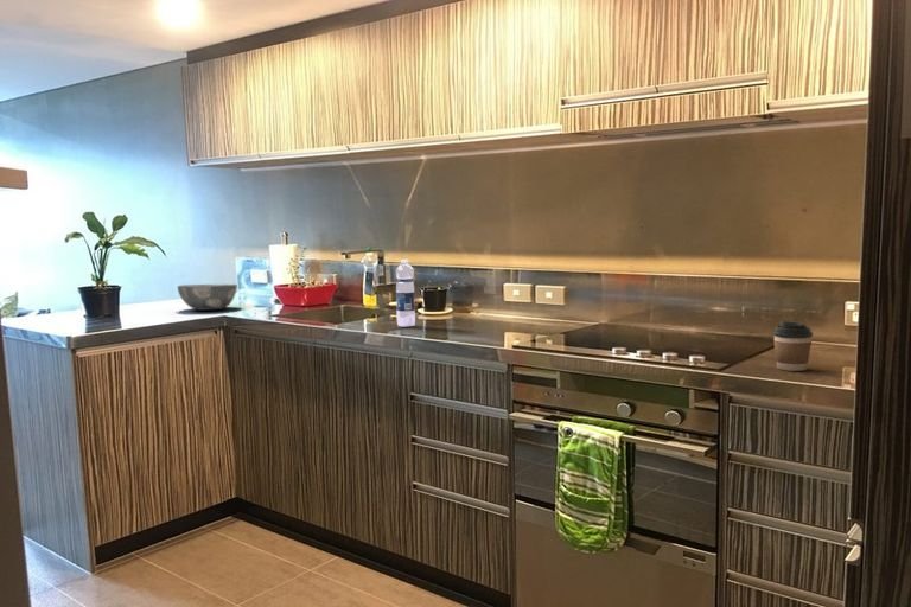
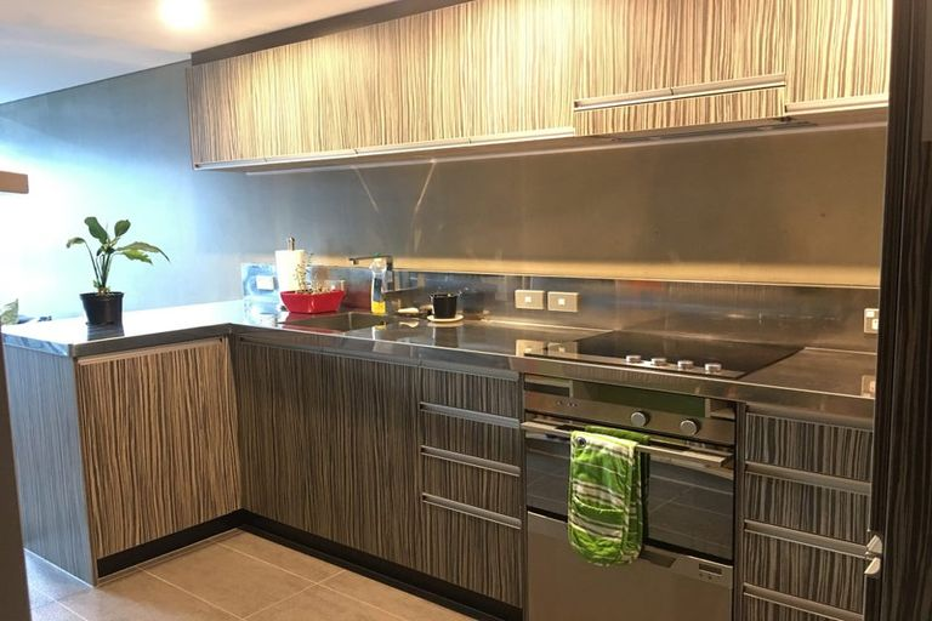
- bowl [177,283,238,312]
- coffee cup [772,319,814,372]
- water bottle [395,258,416,327]
